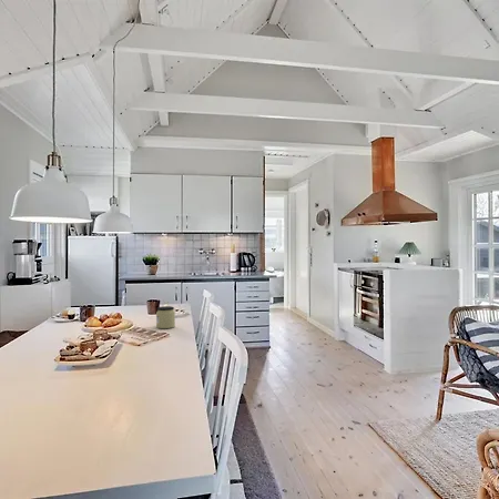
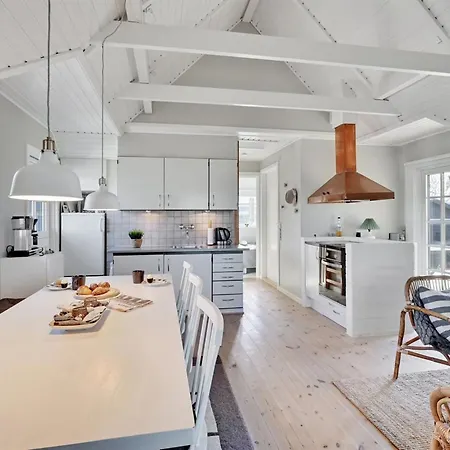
- jar [155,305,176,329]
